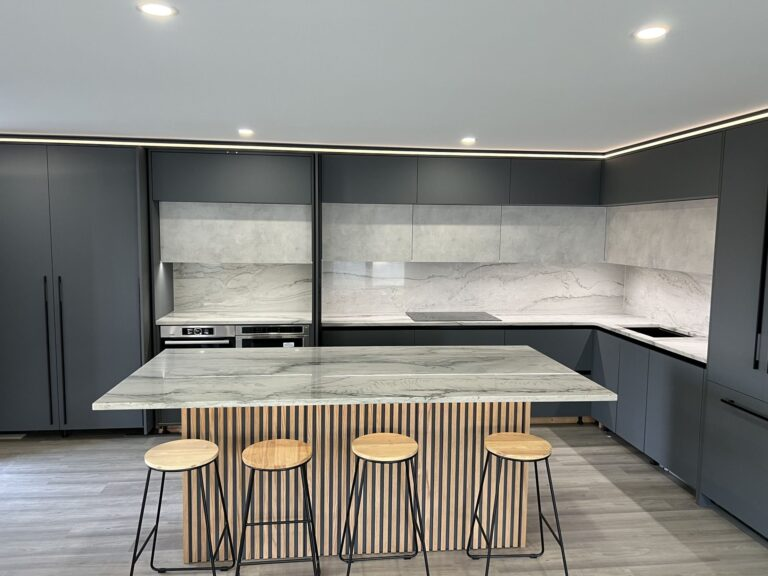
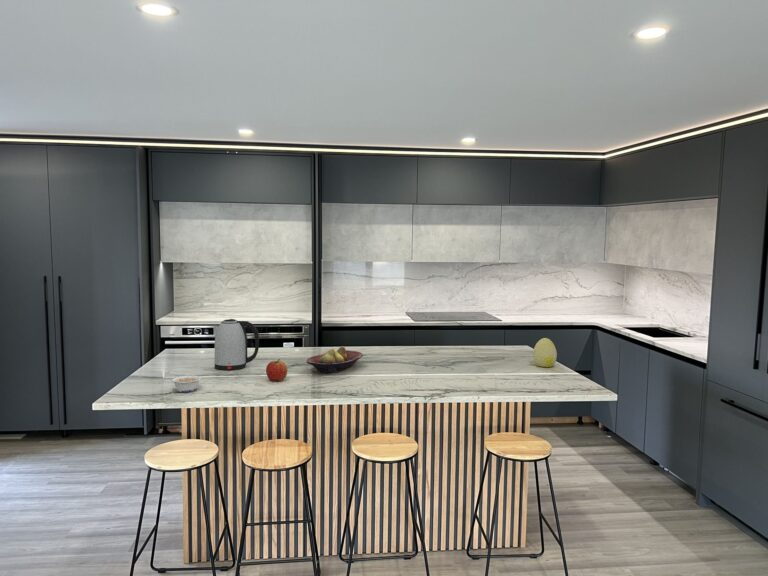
+ decorative egg [532,337,558,368]
+ legume [171,375,202,393]
+ apple [265,358,288,382]
+ fruit bowl [306,345,364,374]
+ kettle [213,318,260,371]
